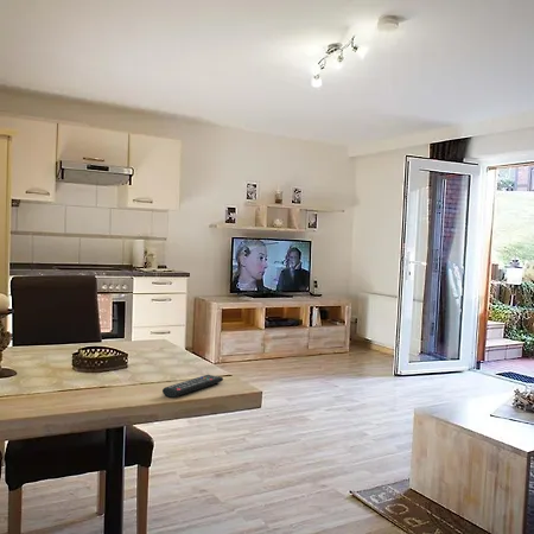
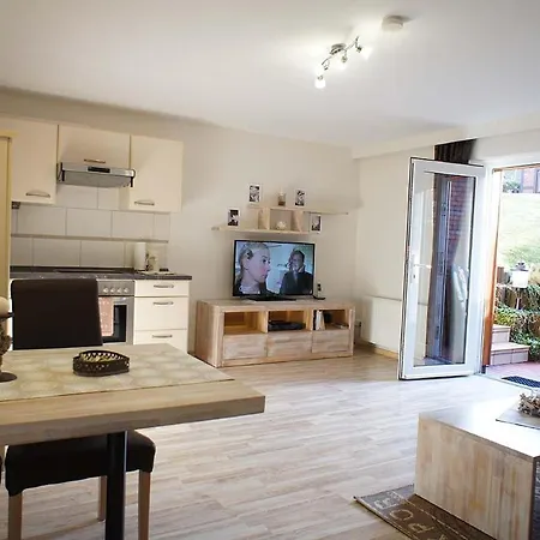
- remote control [161,374,224,399]
